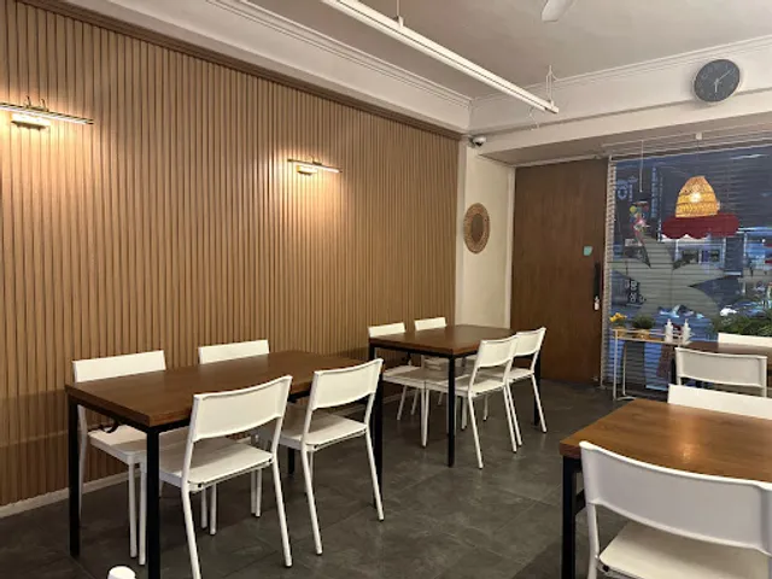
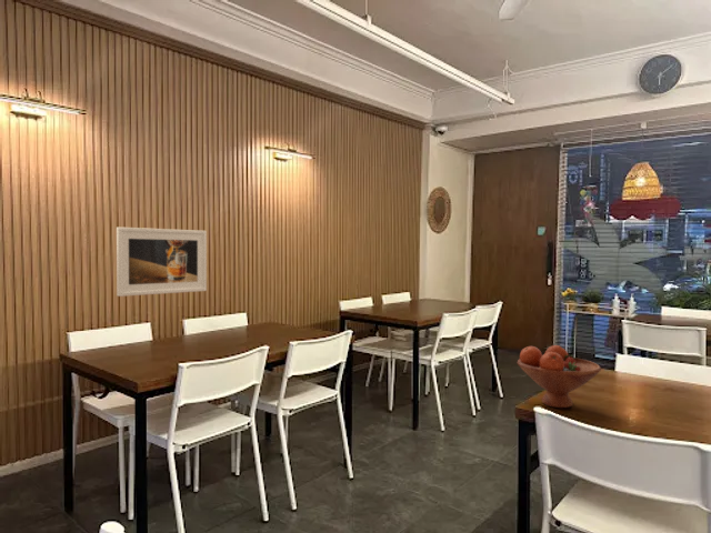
+ fruit bowl [517,344,602,409]
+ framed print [116,227,208,298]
